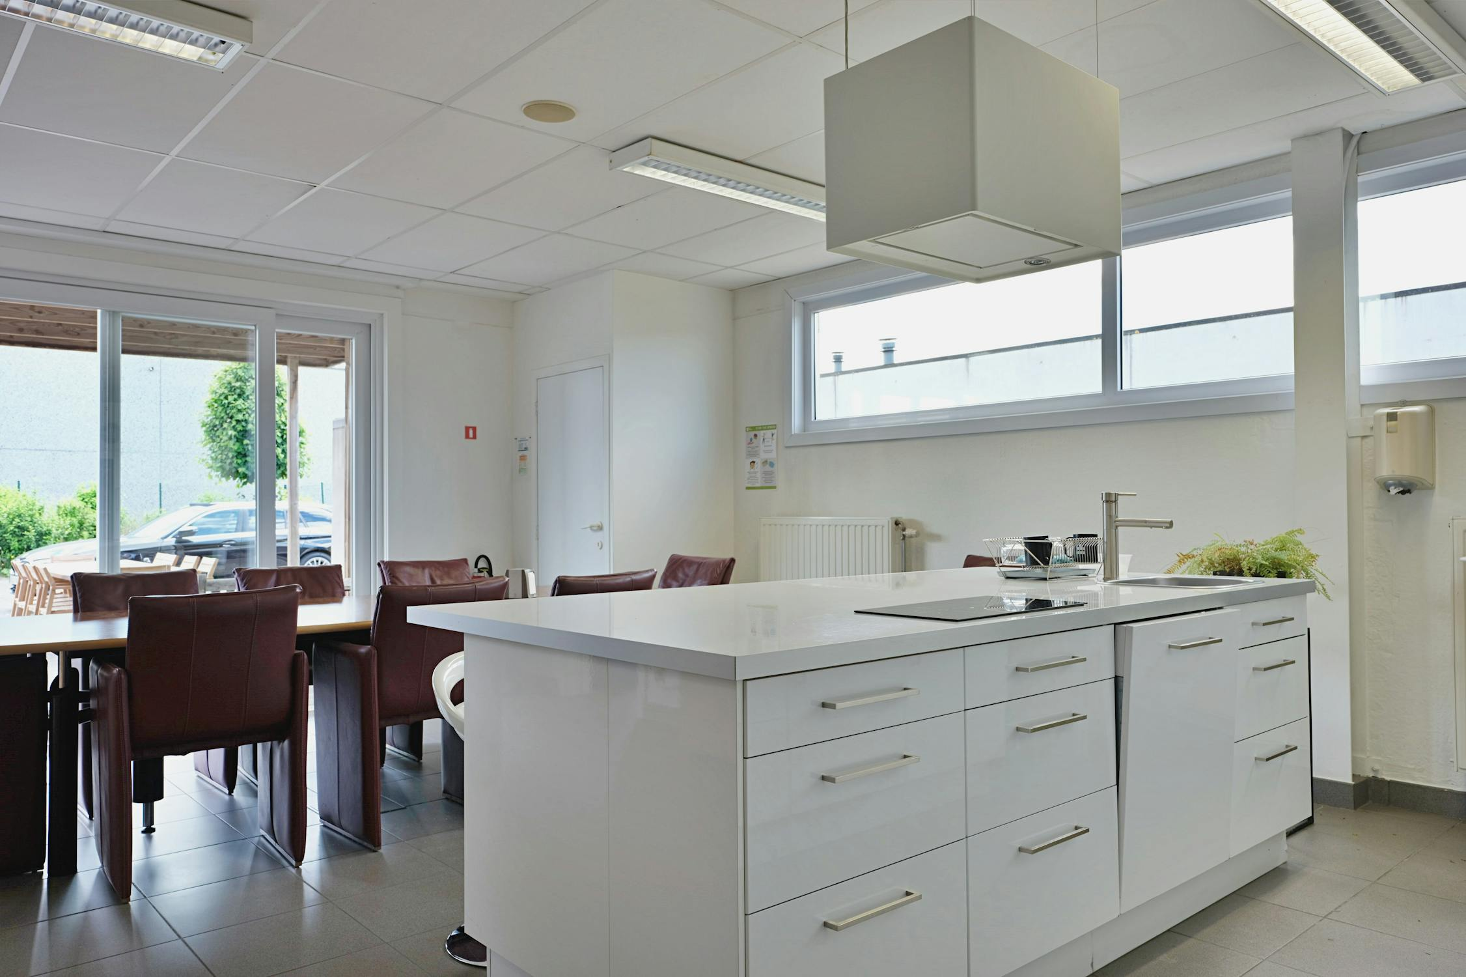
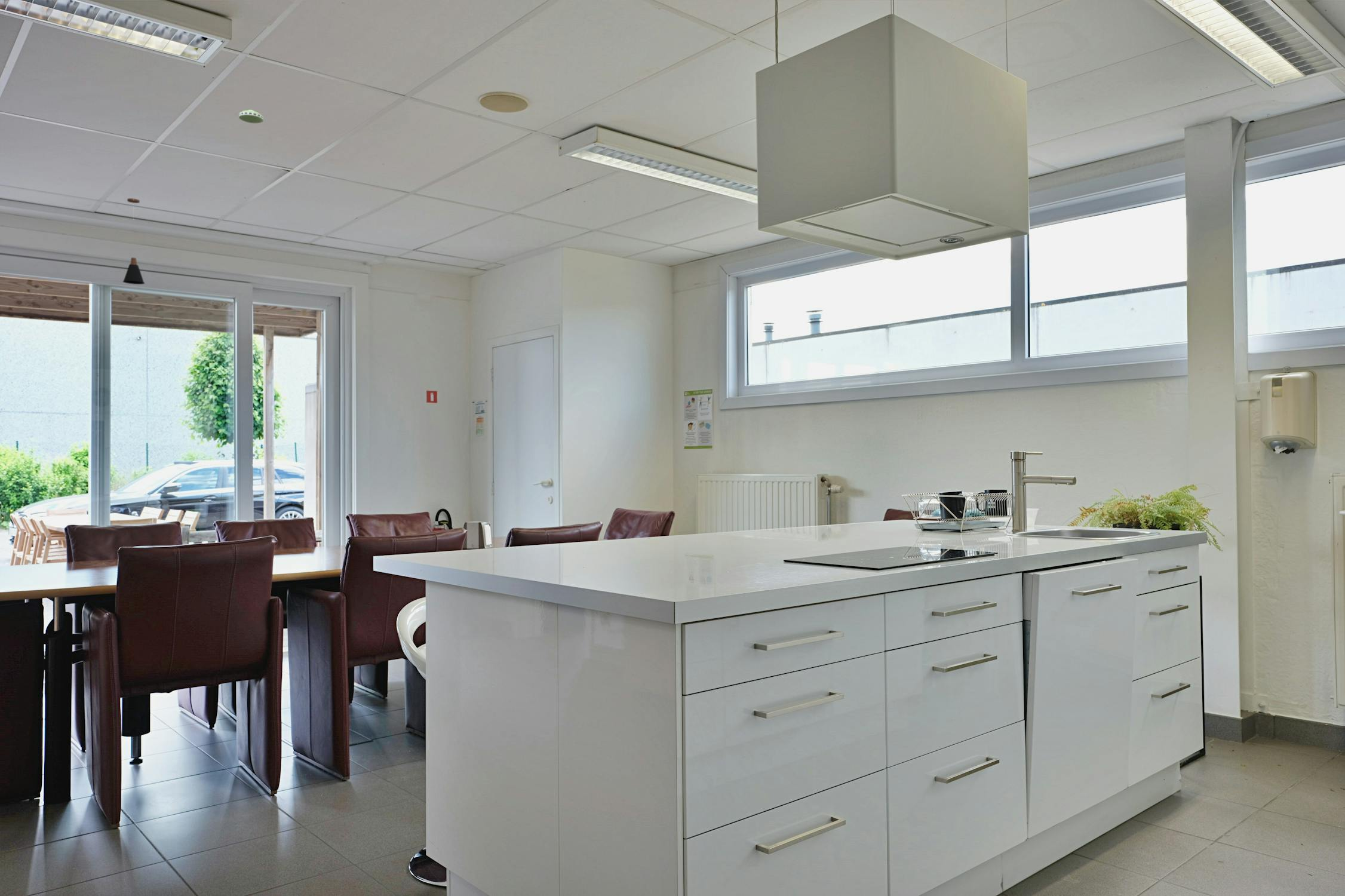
+ smoke detector [238,109,264,124]
+ pendant lamp [122,198,145,285]
